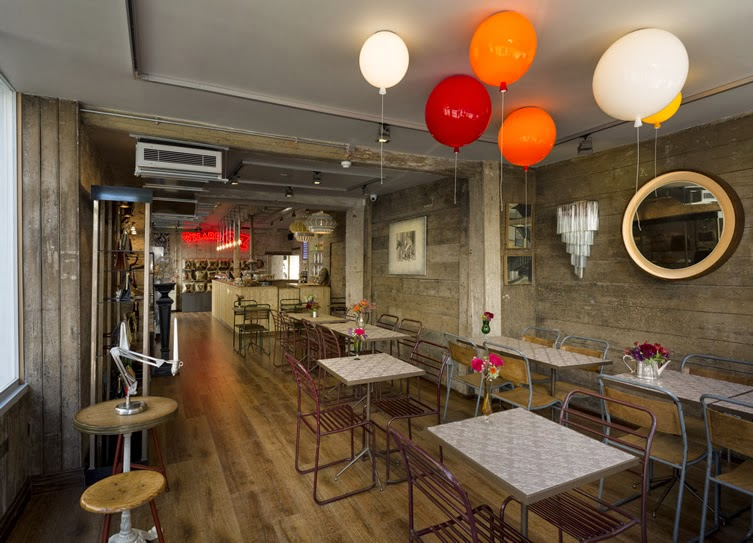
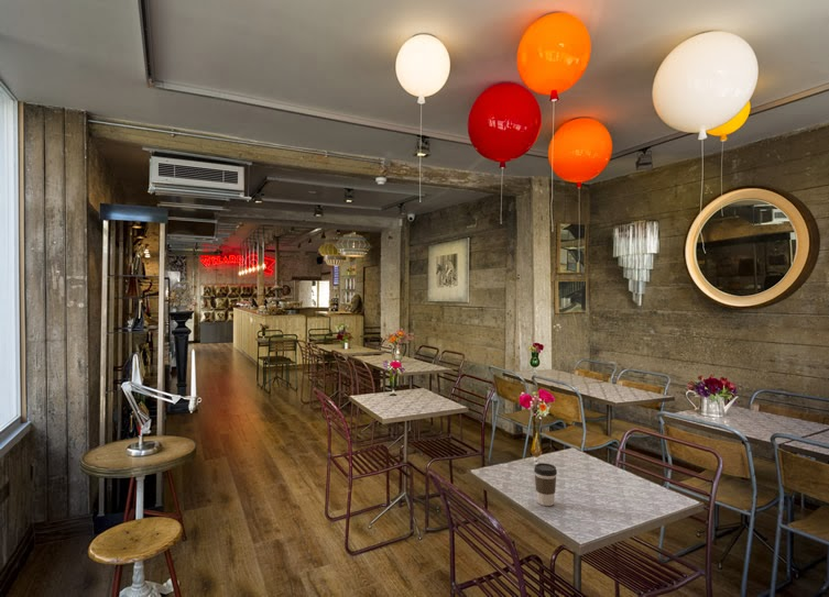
+ coffee cup [533,462,558,507]
